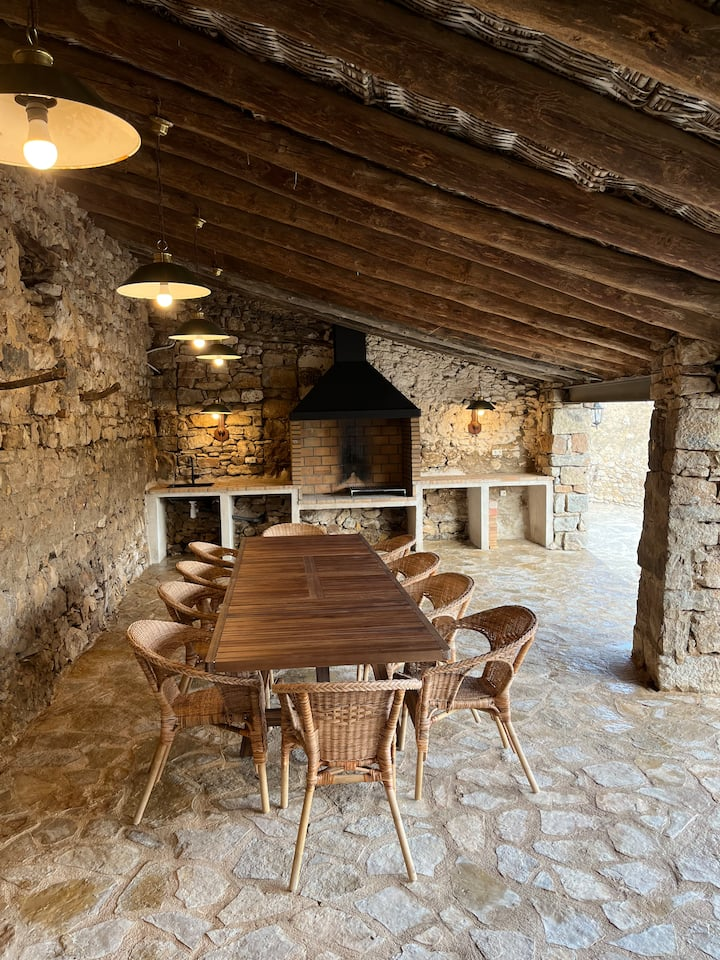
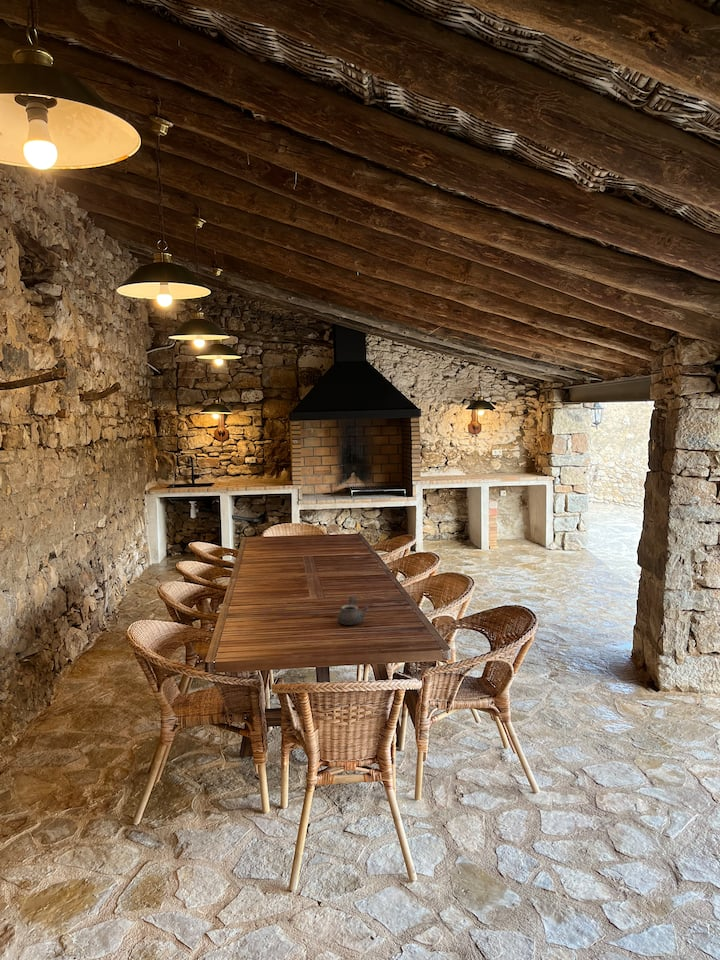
+ teapot [336,595,369,626]
